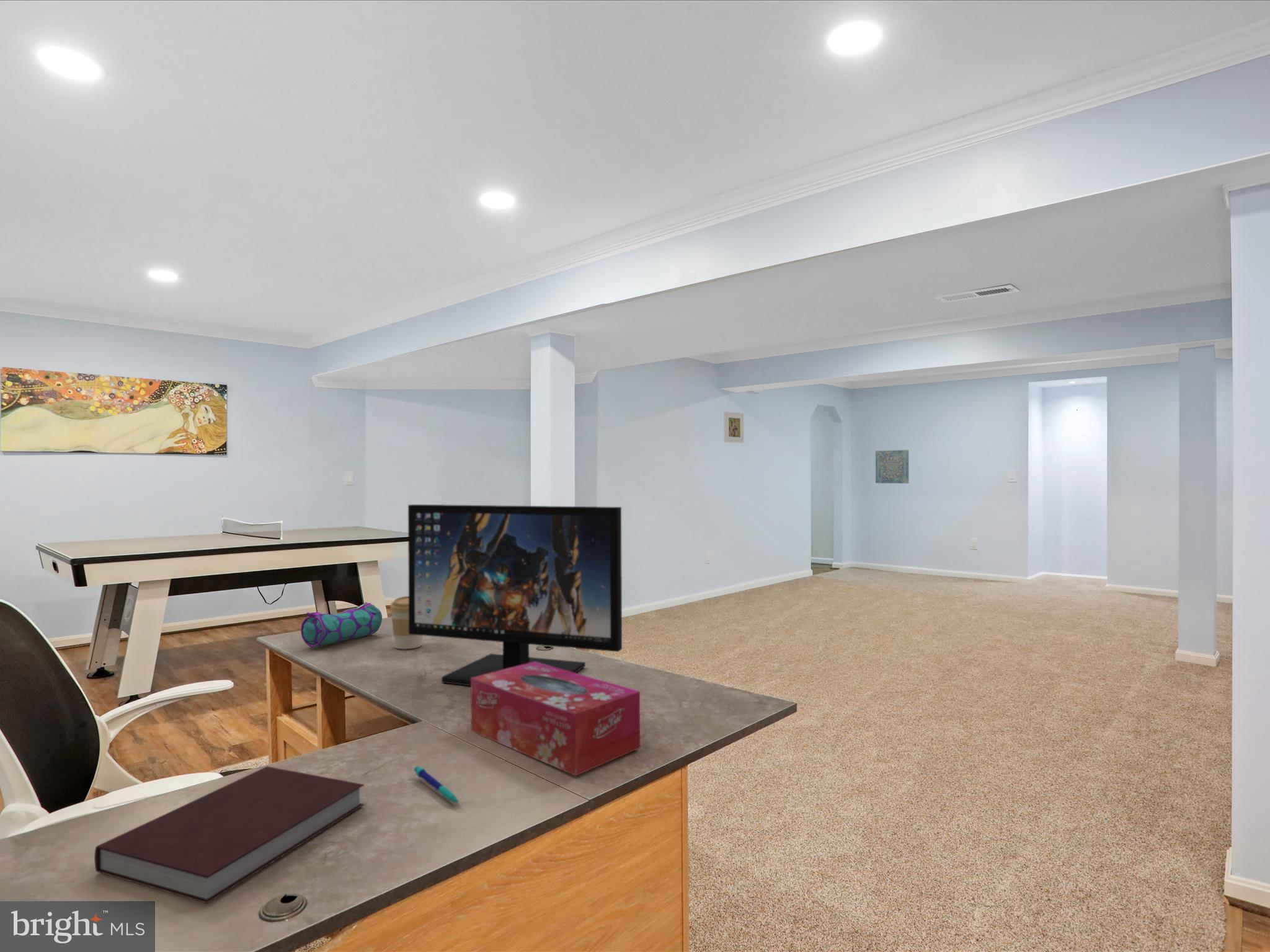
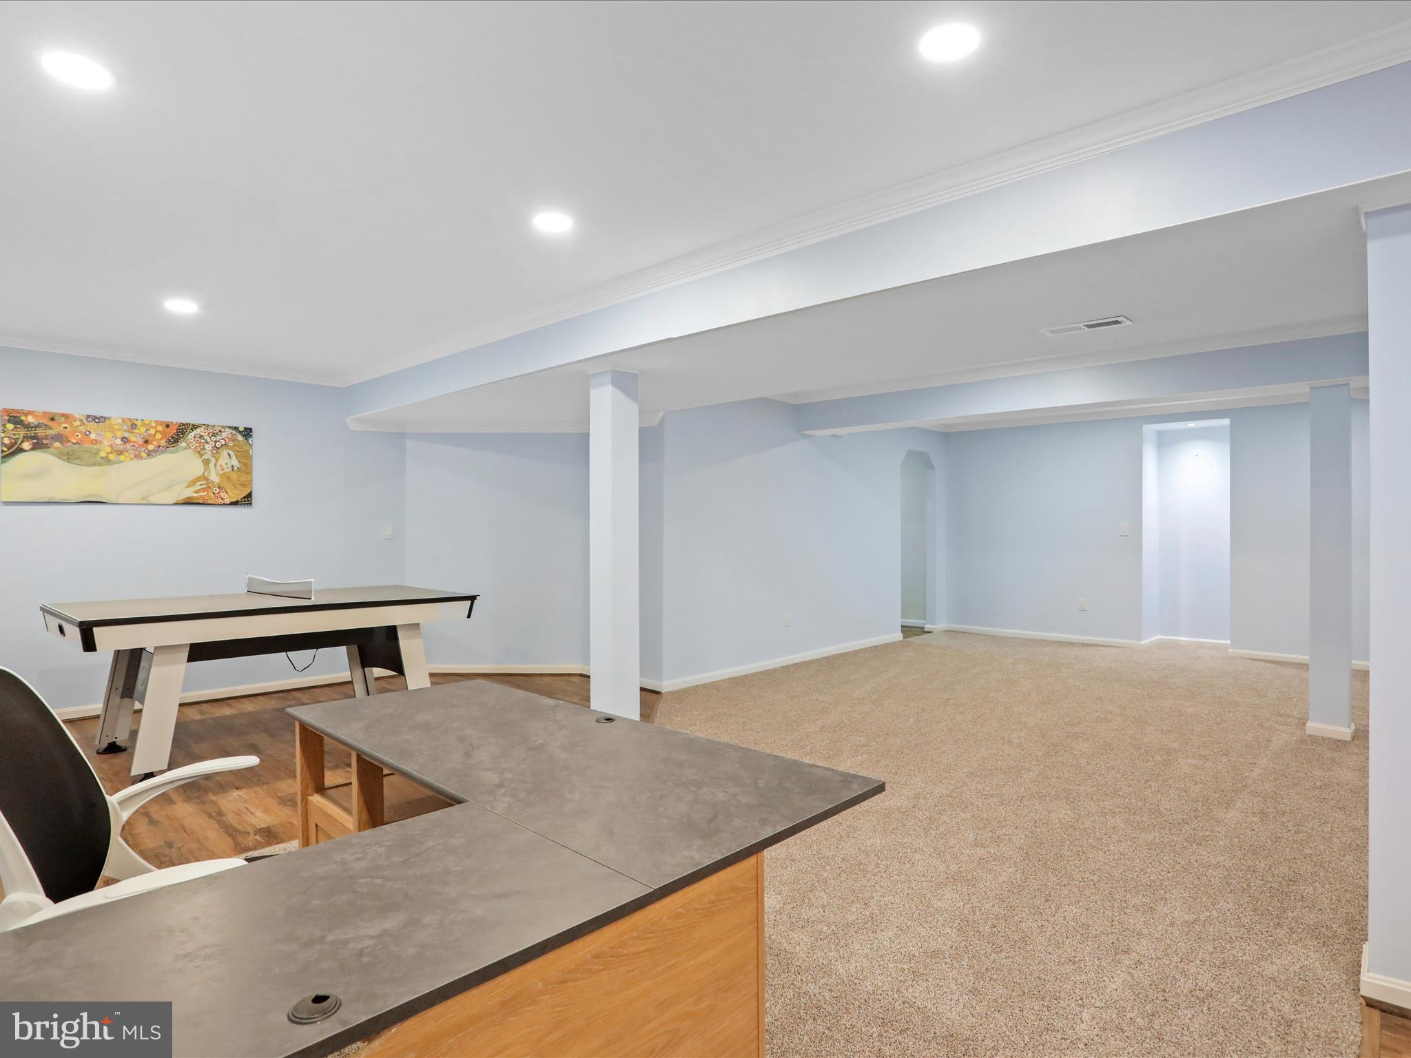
- tissue box [470,662,641,777]
- coffee cup [389,596,423,650]
- pen [414,765,460,804]
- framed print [724,411,744,444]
- computer monitor [407,504,623,687]
- wall art [875,449,909,484]
- pencil case [300,601,383,648]
- notebook [94,765,365,904]
